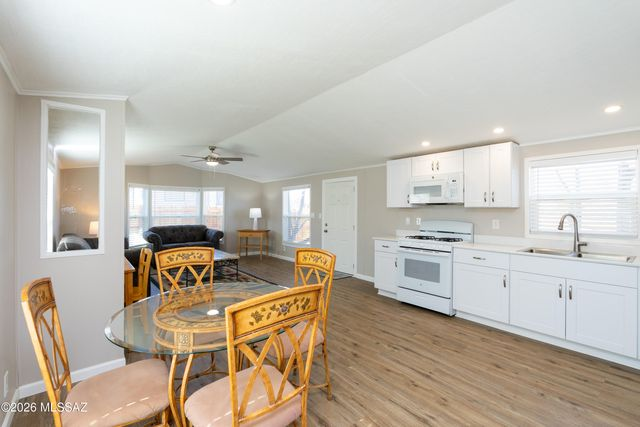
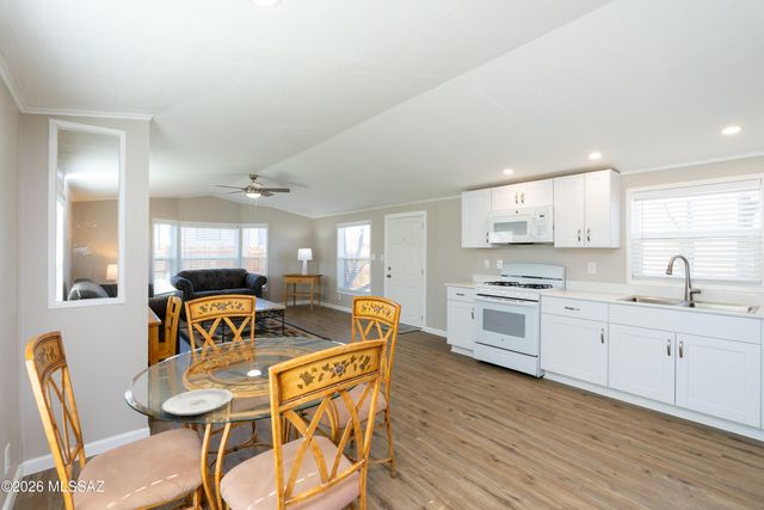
+ plate [161,387,234,417]
